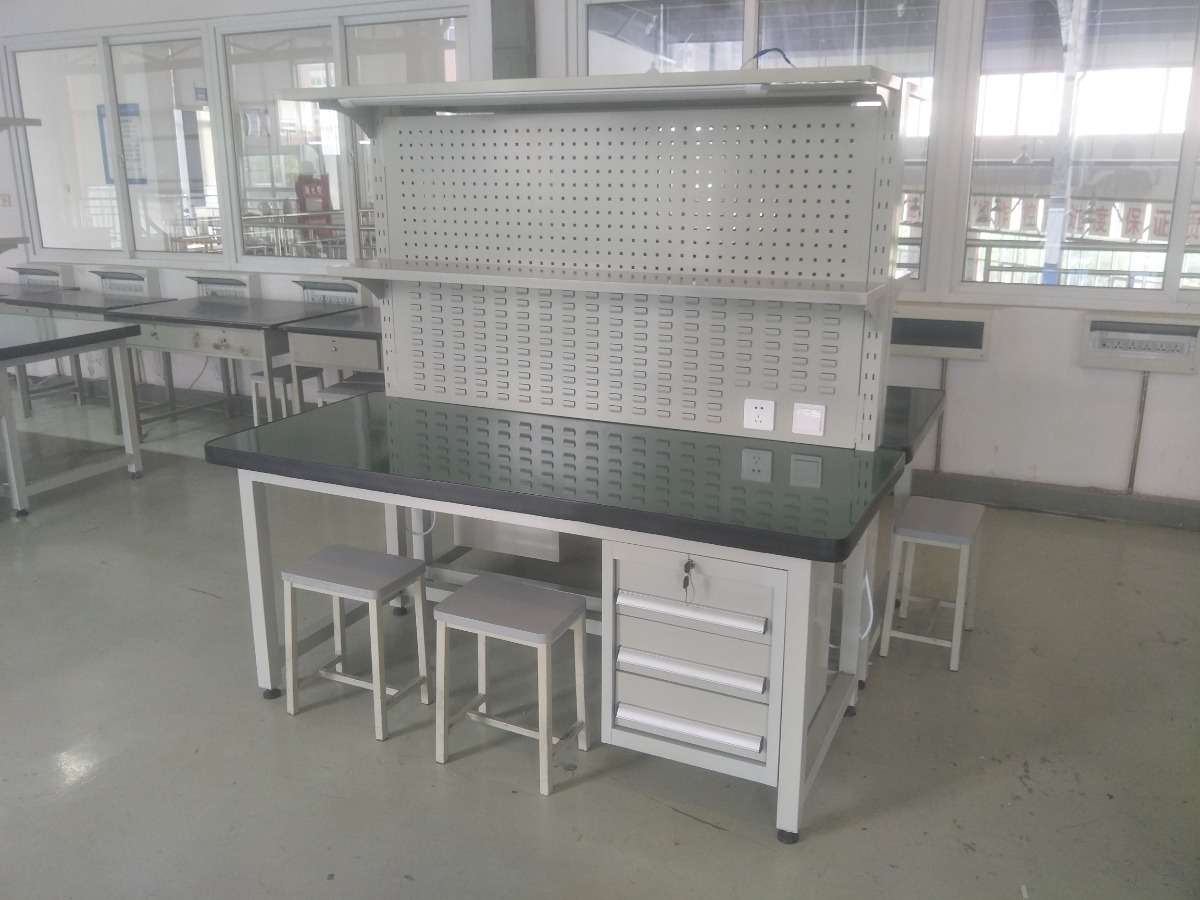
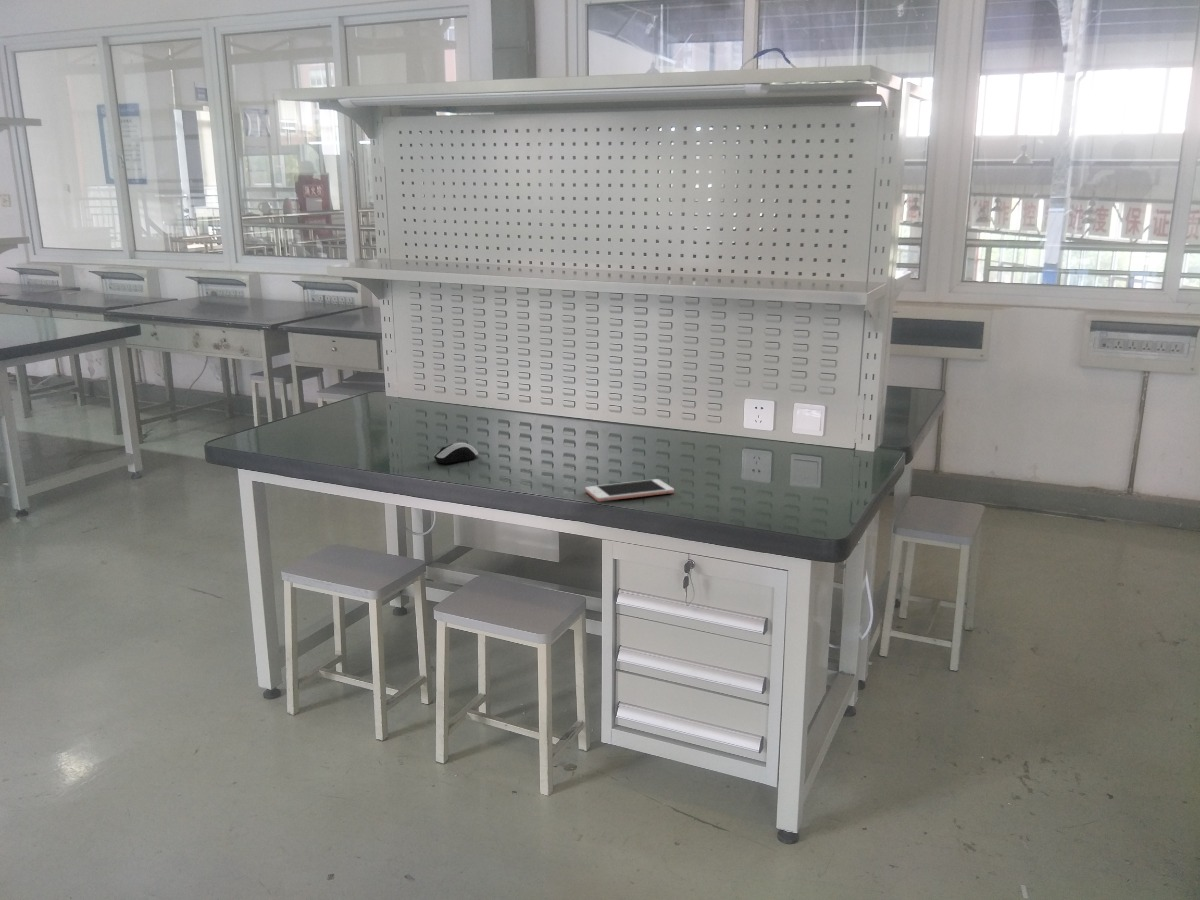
+ computer mouse [433,442,479,464]
+ cell phone [584,478,675,502]
